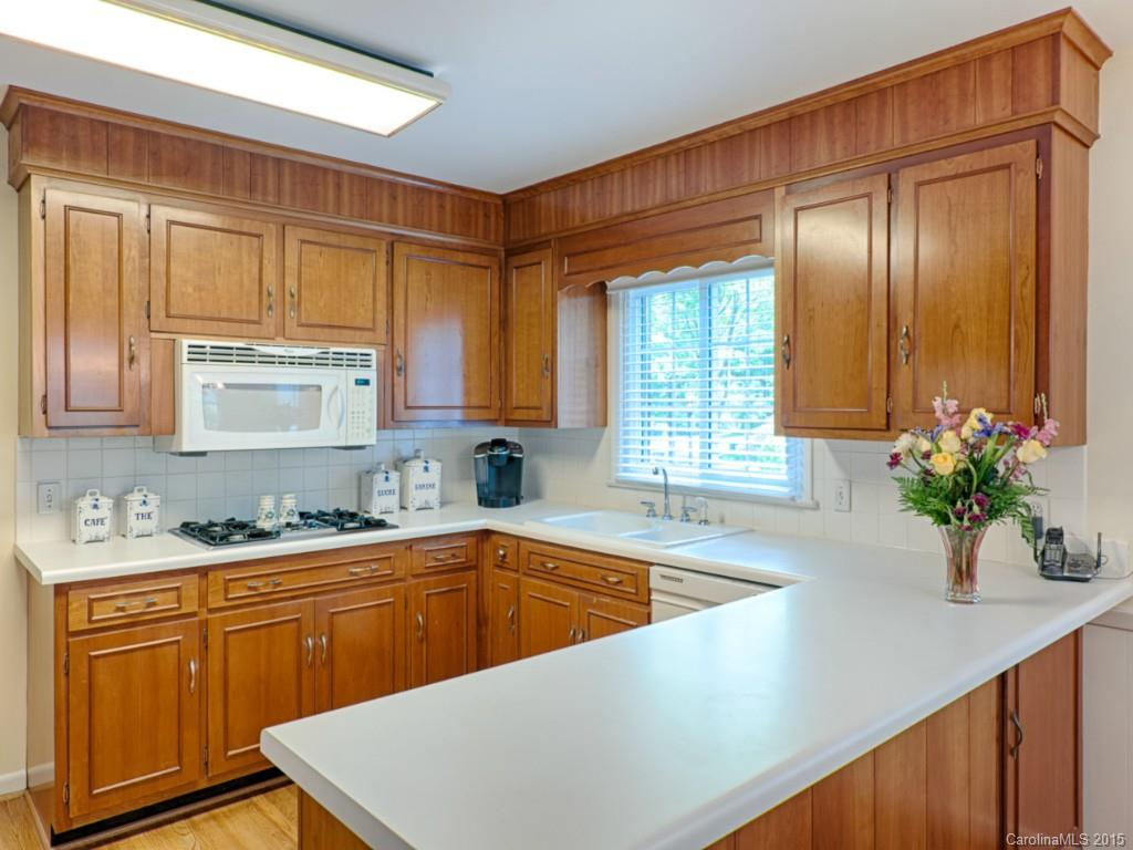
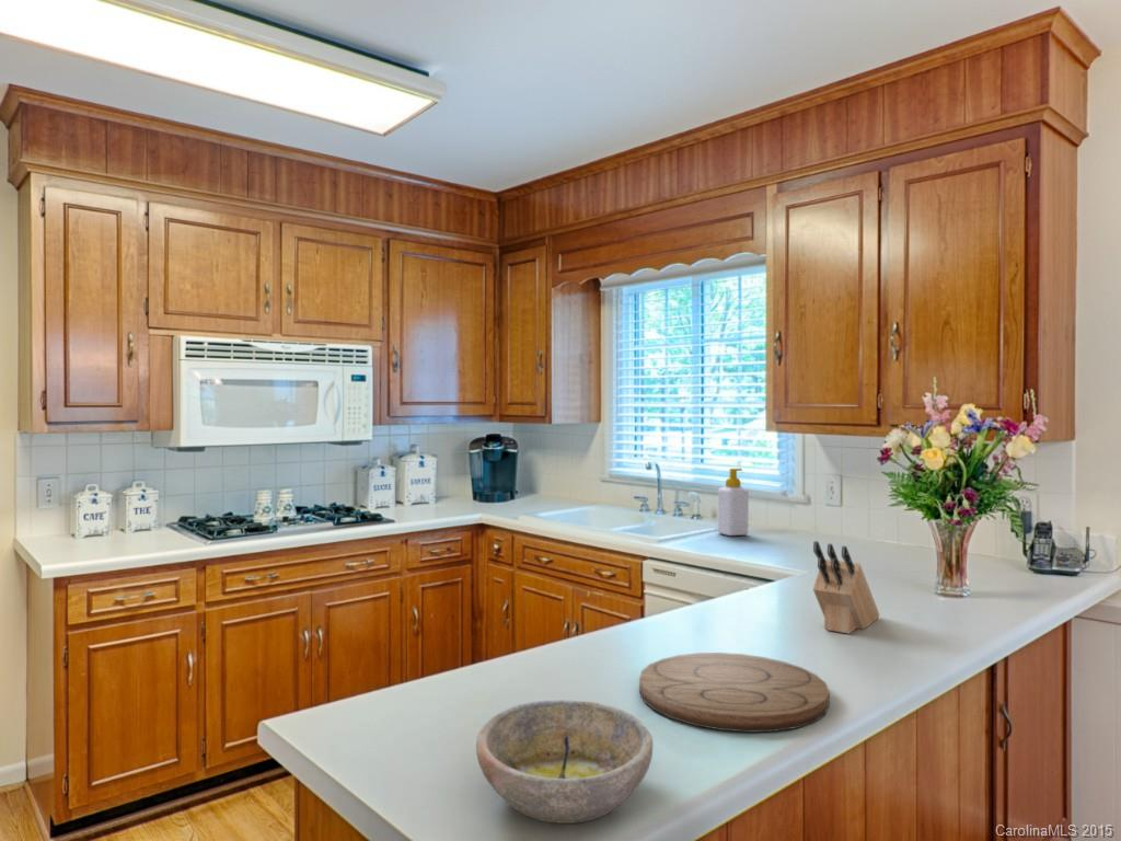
+ soap bottle [717,468,750,537]
+ bowl [475,699,654,825]
+ cutting board [638,652,830,733]
+ knife block [812,540,880,635]
